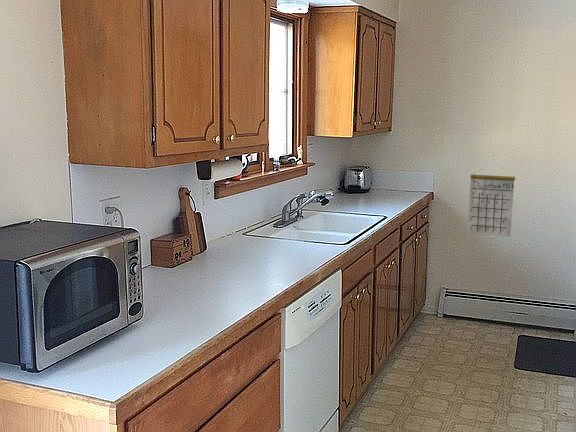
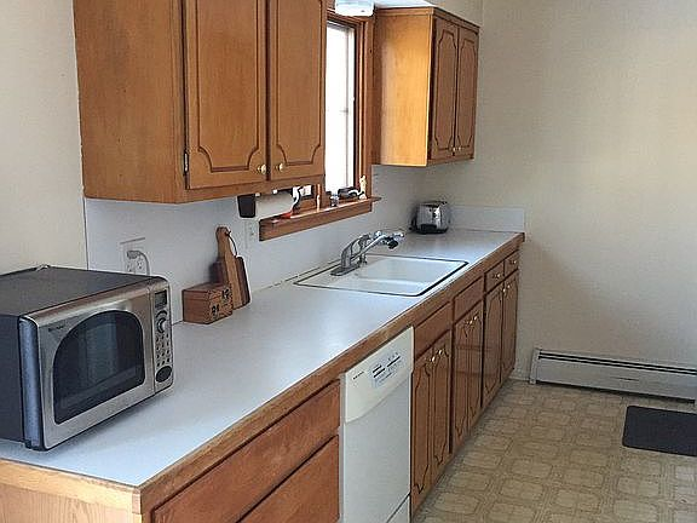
- calendar [467,162,516,238]
